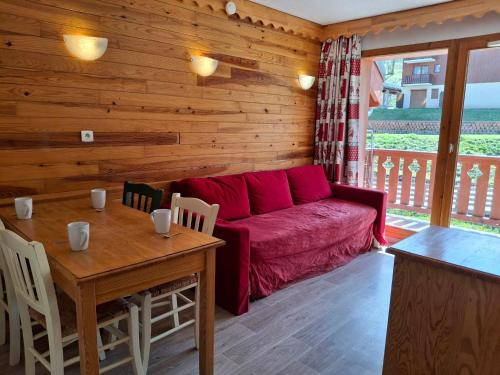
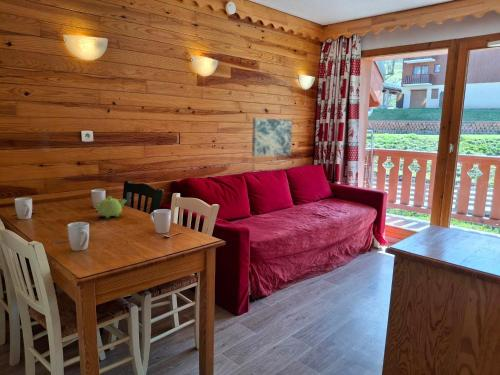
+ teapot [93,195,128,219]
+ wall art [251,117,293,158]
